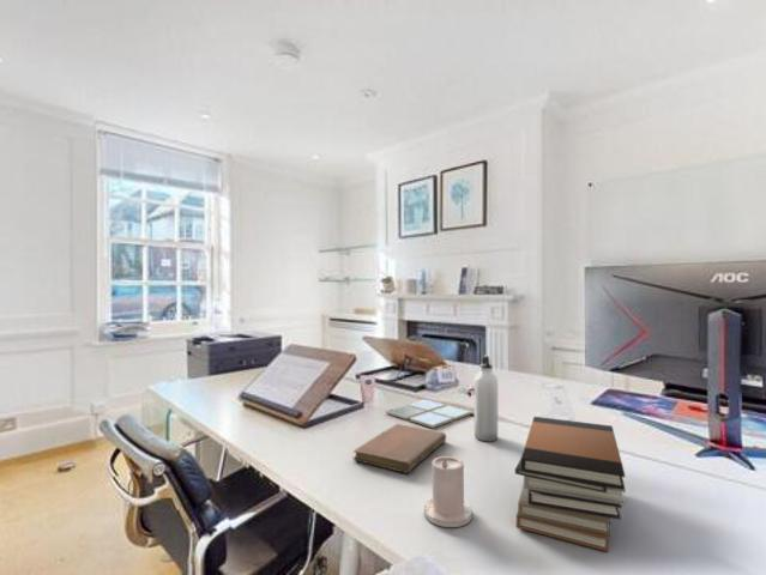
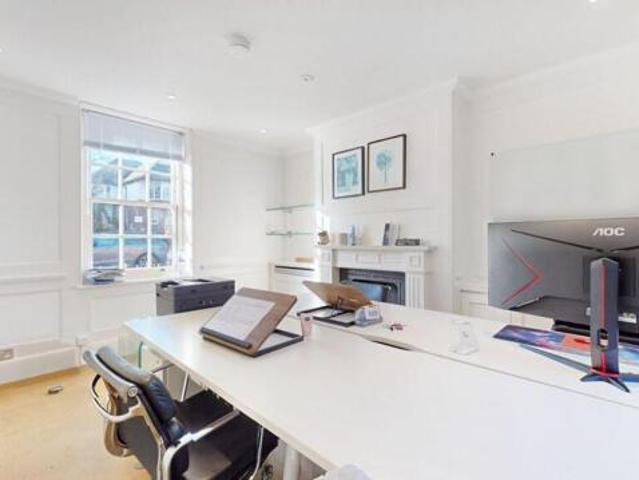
- candle [423,455,472,528]
- notebook [352,423,447,474]
- drink coaster [385,398,472,429]
- water bottle [474,355,499,442]
- book stack [514,416,627,553]
